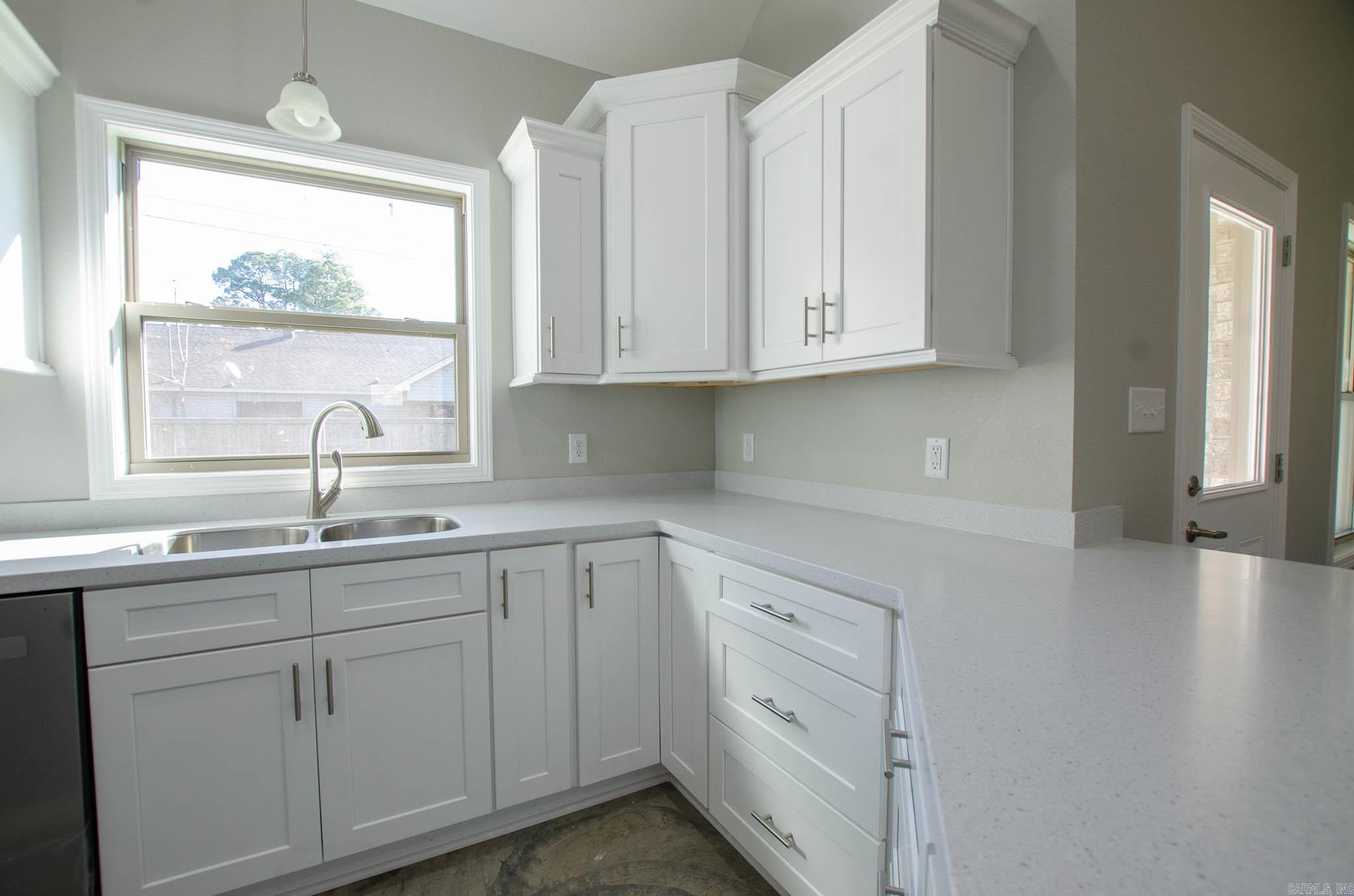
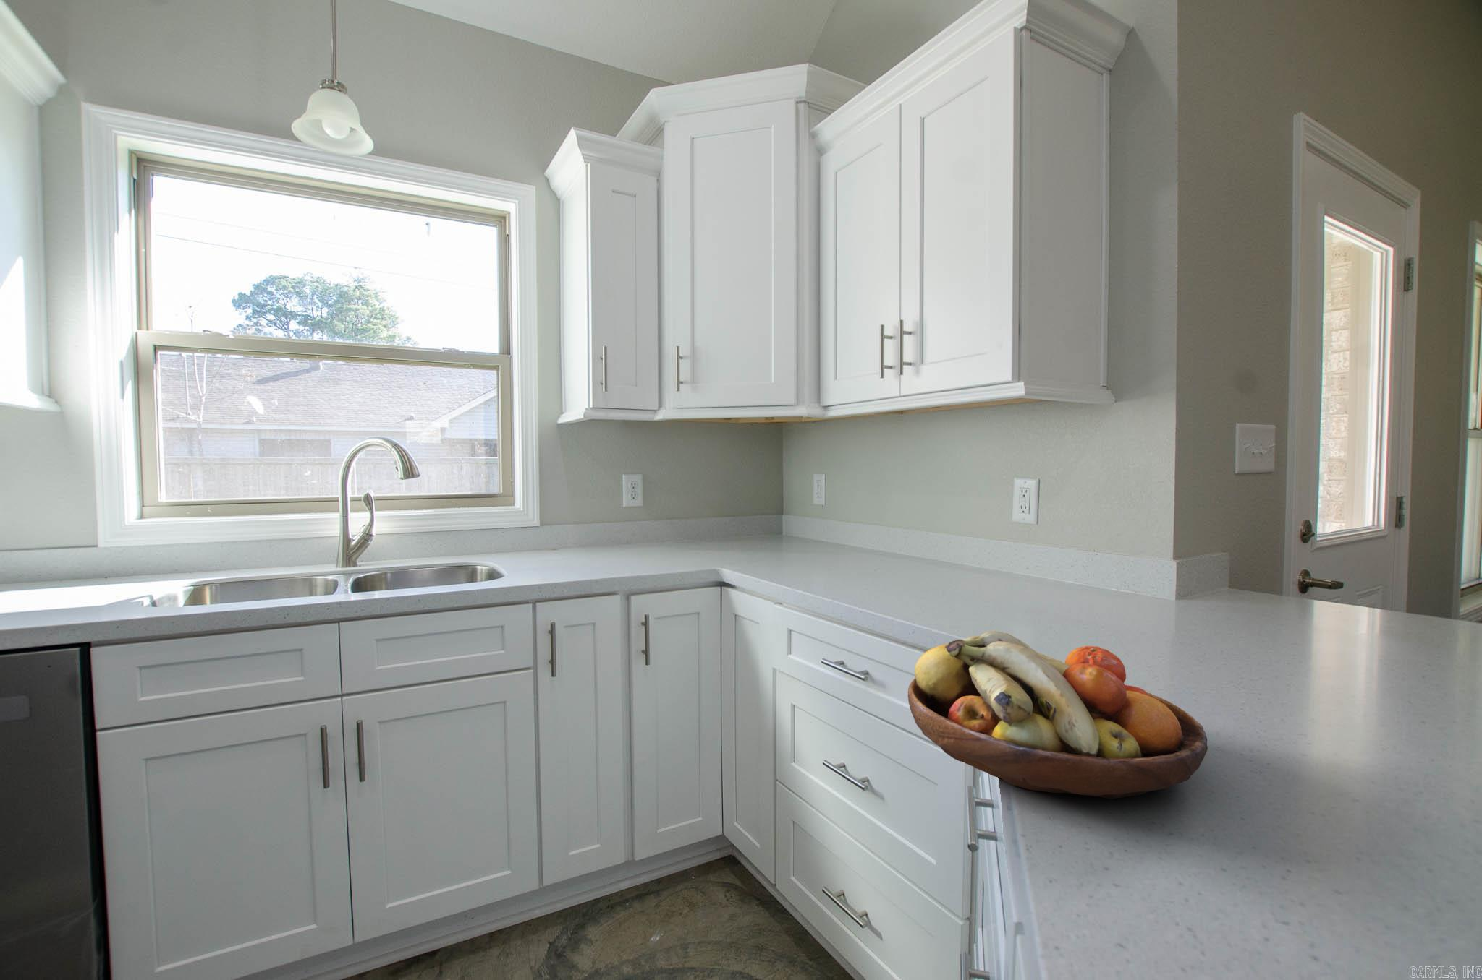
+ fruit bowl [907,631,1208,800]
